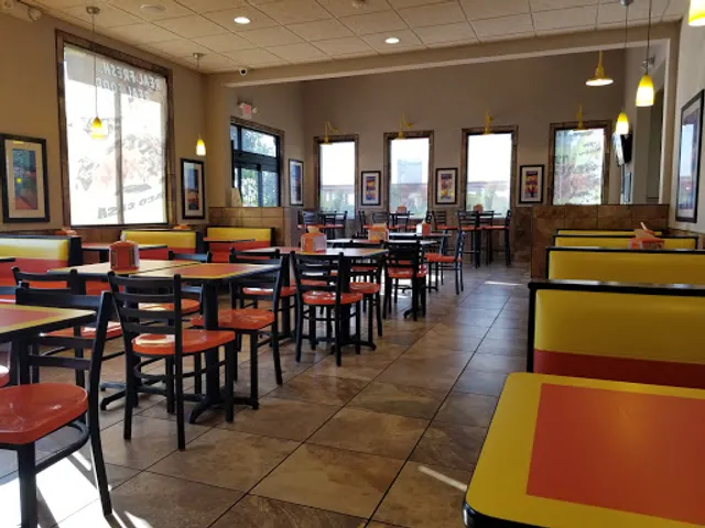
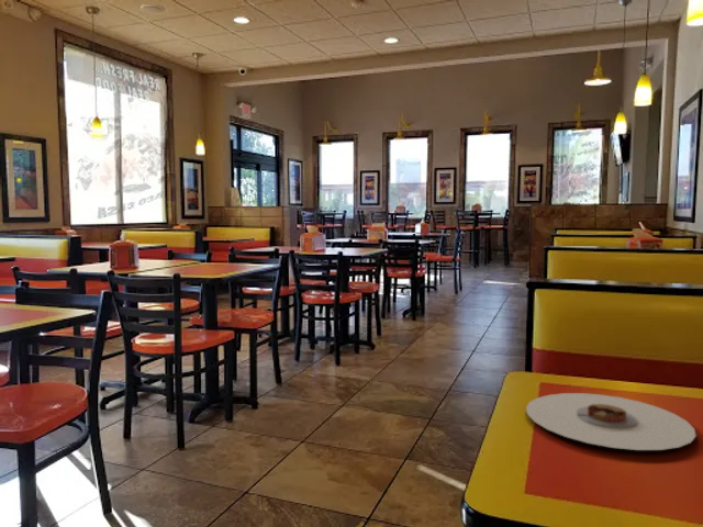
+ plate [525,392,698,451]
